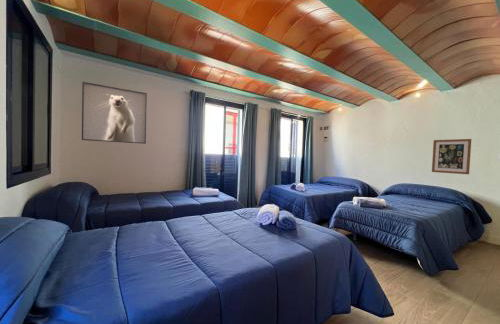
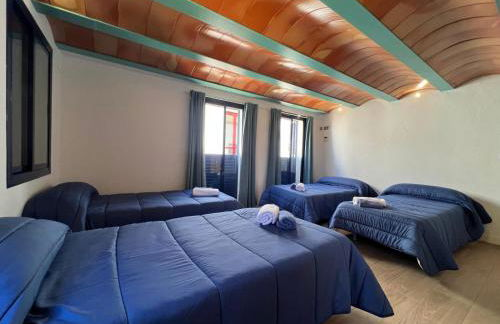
- wall art [431,138,472,175]
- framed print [81,81,148,145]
